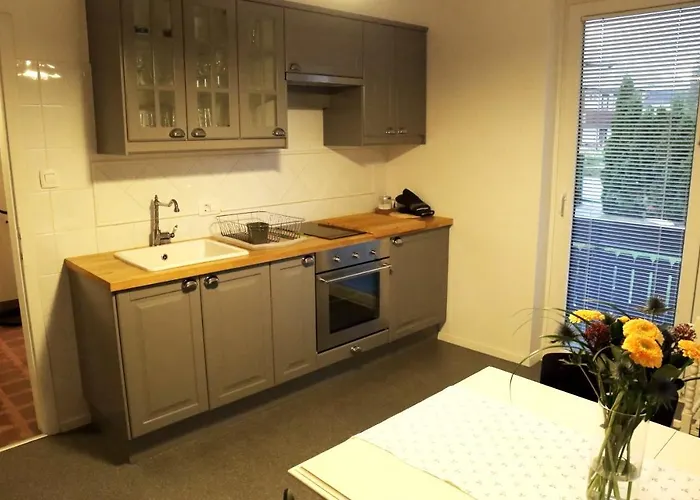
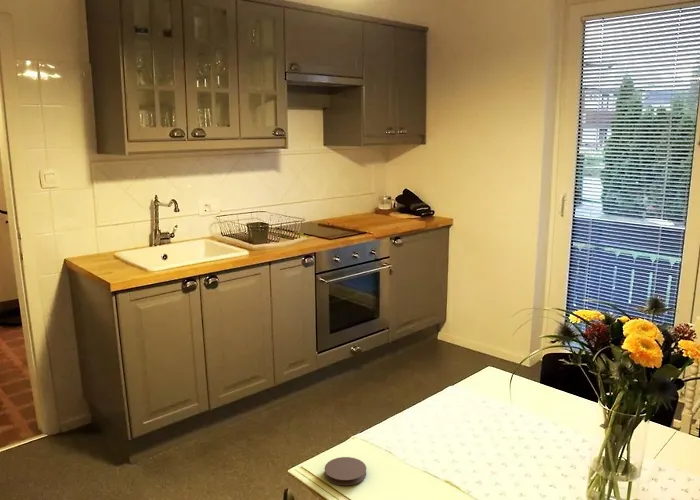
+ coaster [324,456,367,486]
